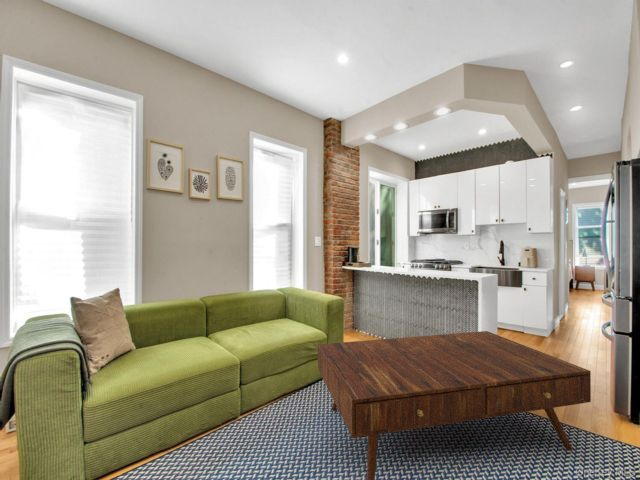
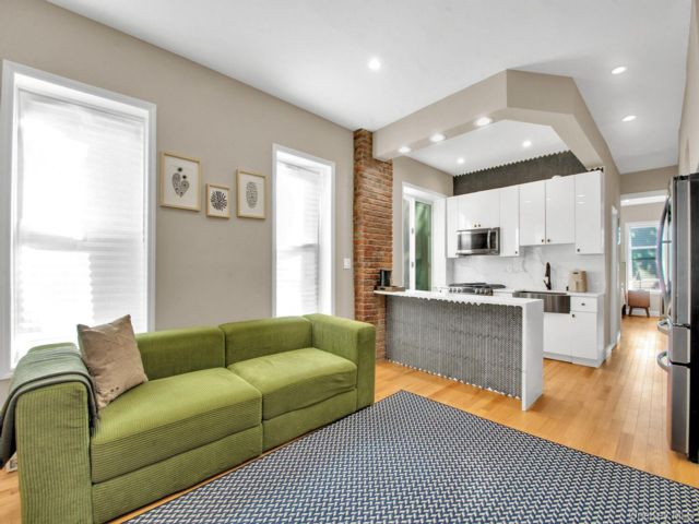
- coffee table [317,330,592,480]
